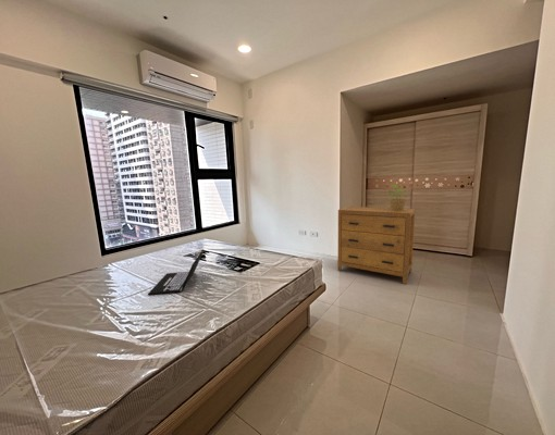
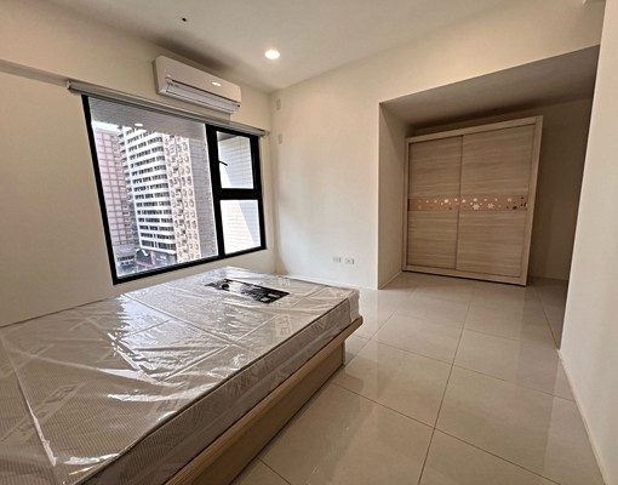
- laptop [147,249,205,296]
- potted plant [385,184,408,211]
- dresser [336,206,416,285]
